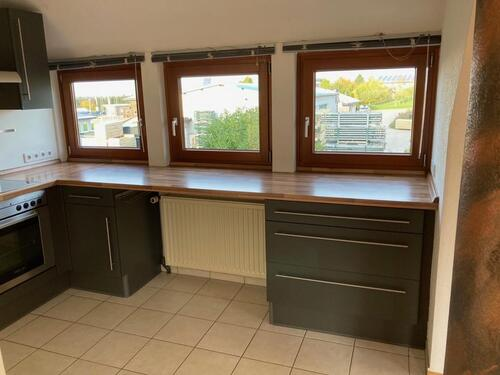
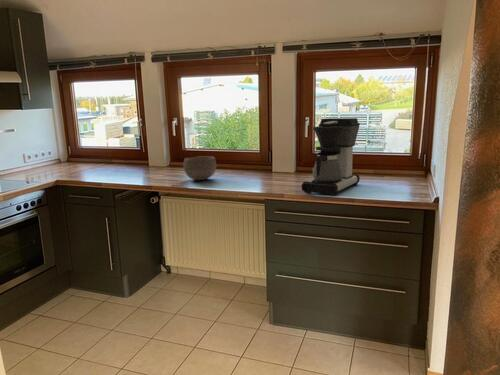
+ bowl [183,155,217,181]
+ coffee maker [301,117,361,197]
